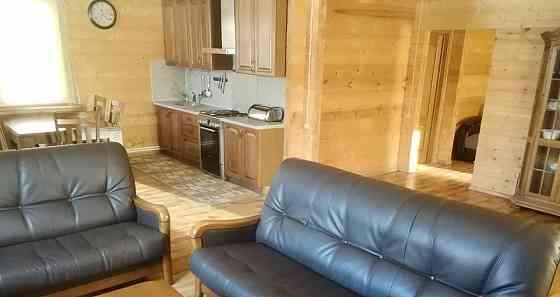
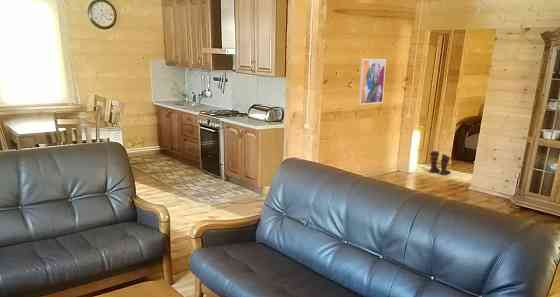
+ boots [428,150,452,177]
+ wall art [358,58,387,106]
